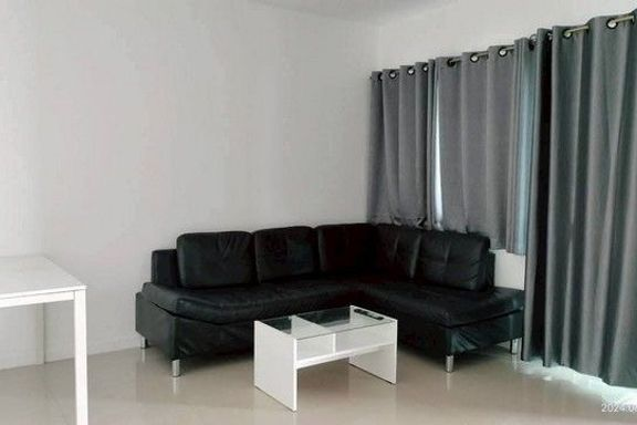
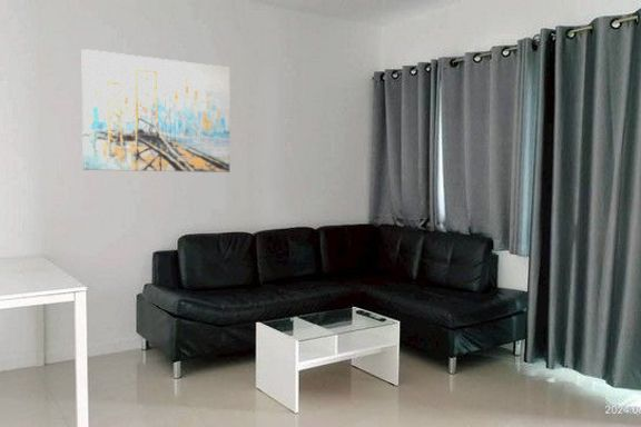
+ wall art [81,48,231,173]
